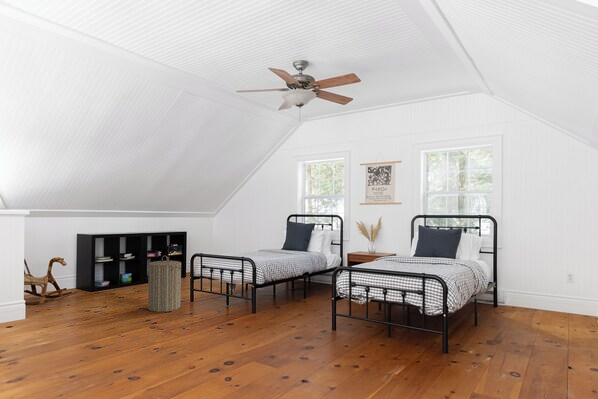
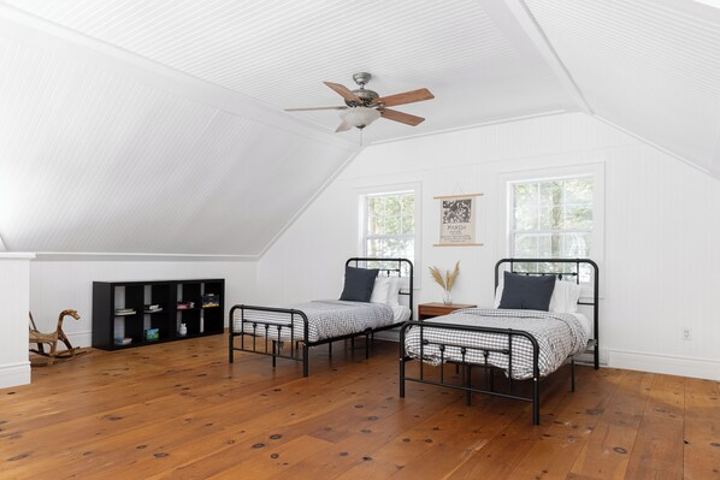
- laundry hamper [147,255,182,313]
